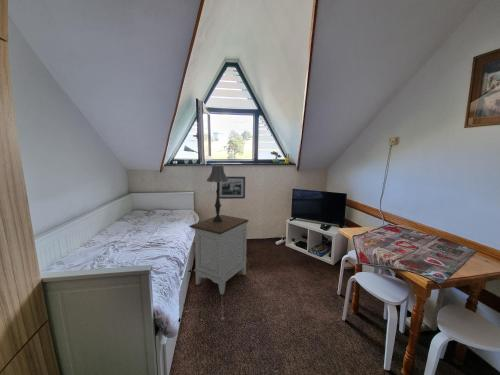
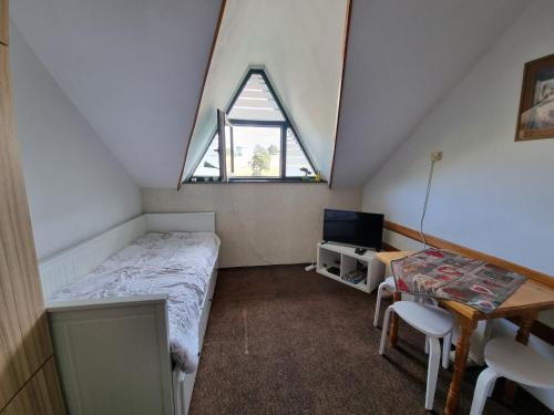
- nightstand [189,214,250,296]
- table lamp [206,165,229,222]
- picture frame [219,176,246,200]
